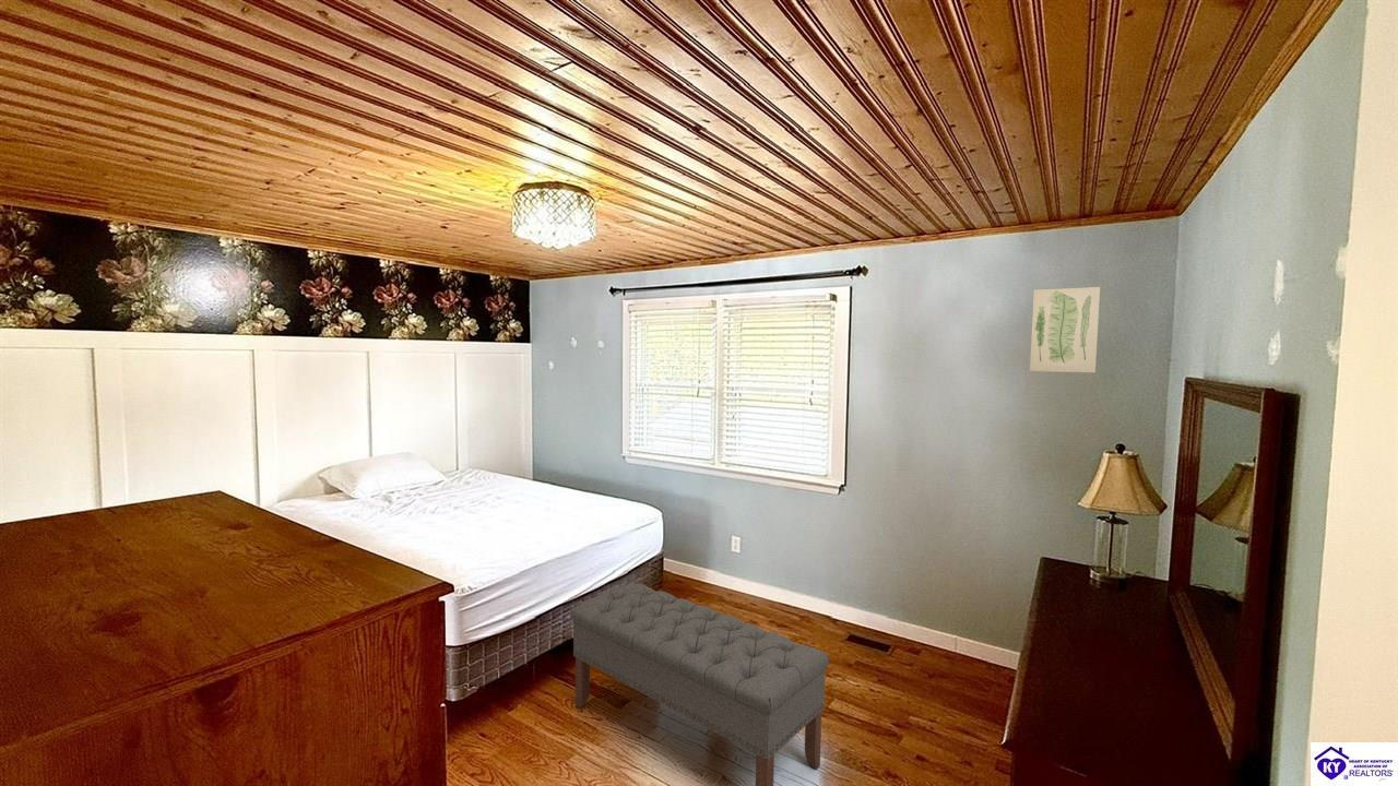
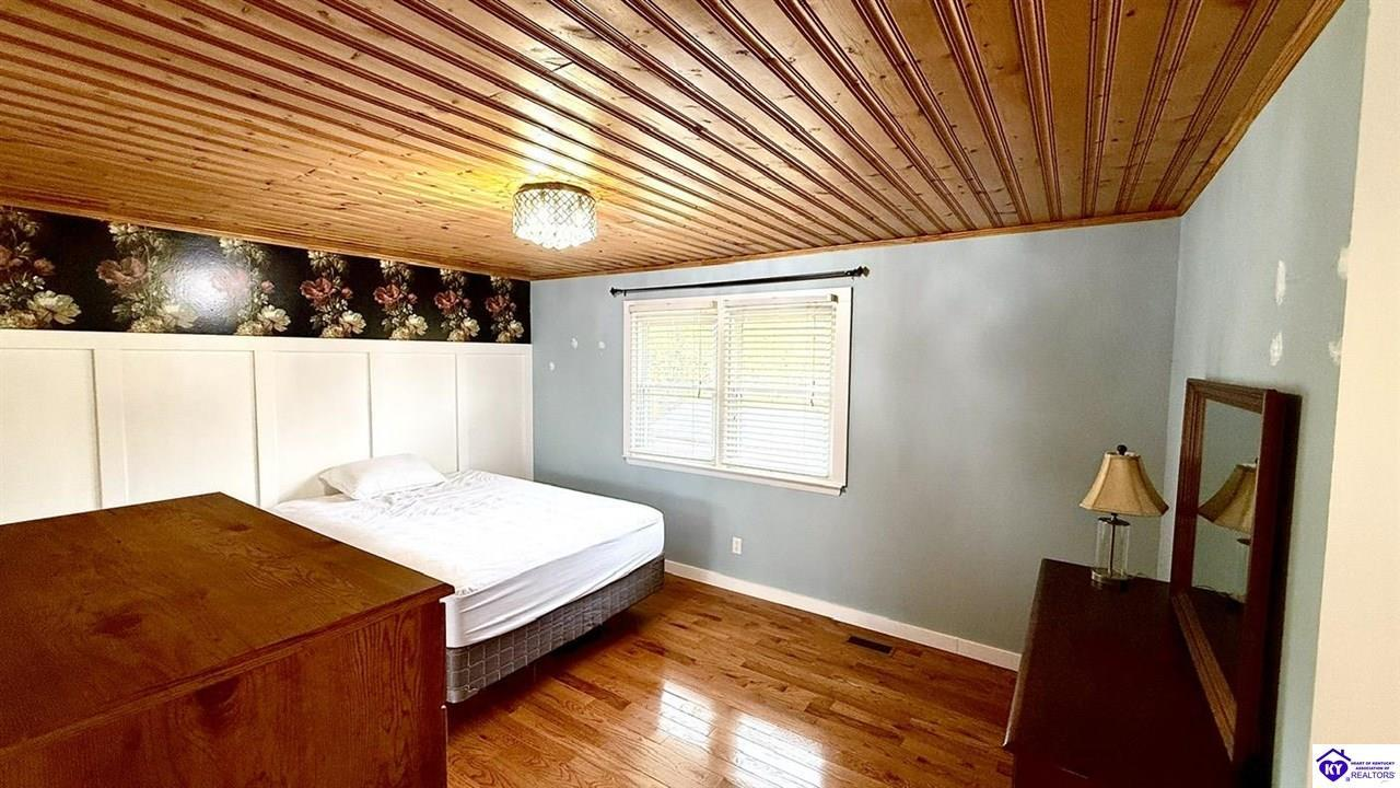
- wall art [1029,286,1101,373]
- bench [570,582,830,786]
